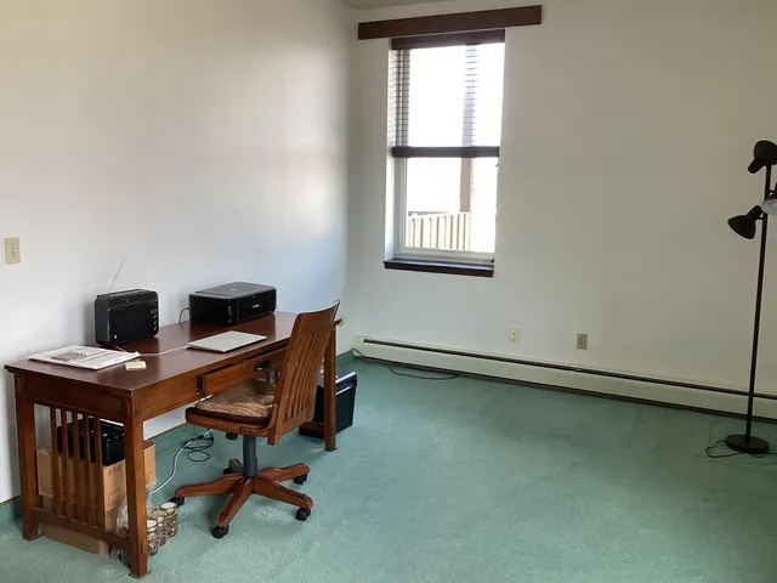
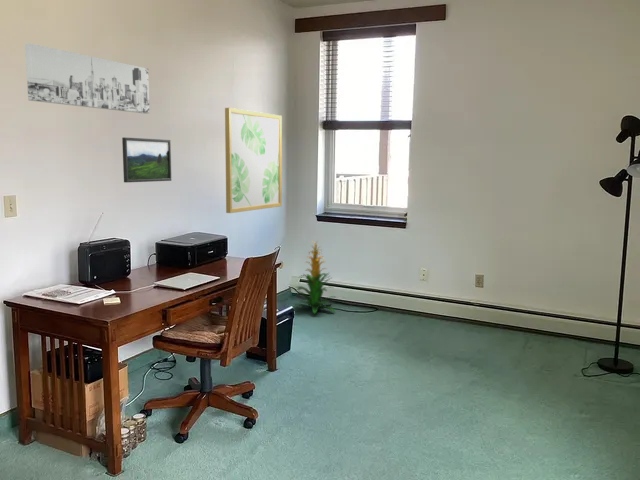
+ wall art [24,42,151,115]
+ indoor plant [292,239,336,314]
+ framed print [121,136,172,184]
+ wall art [224,107,283,214]
